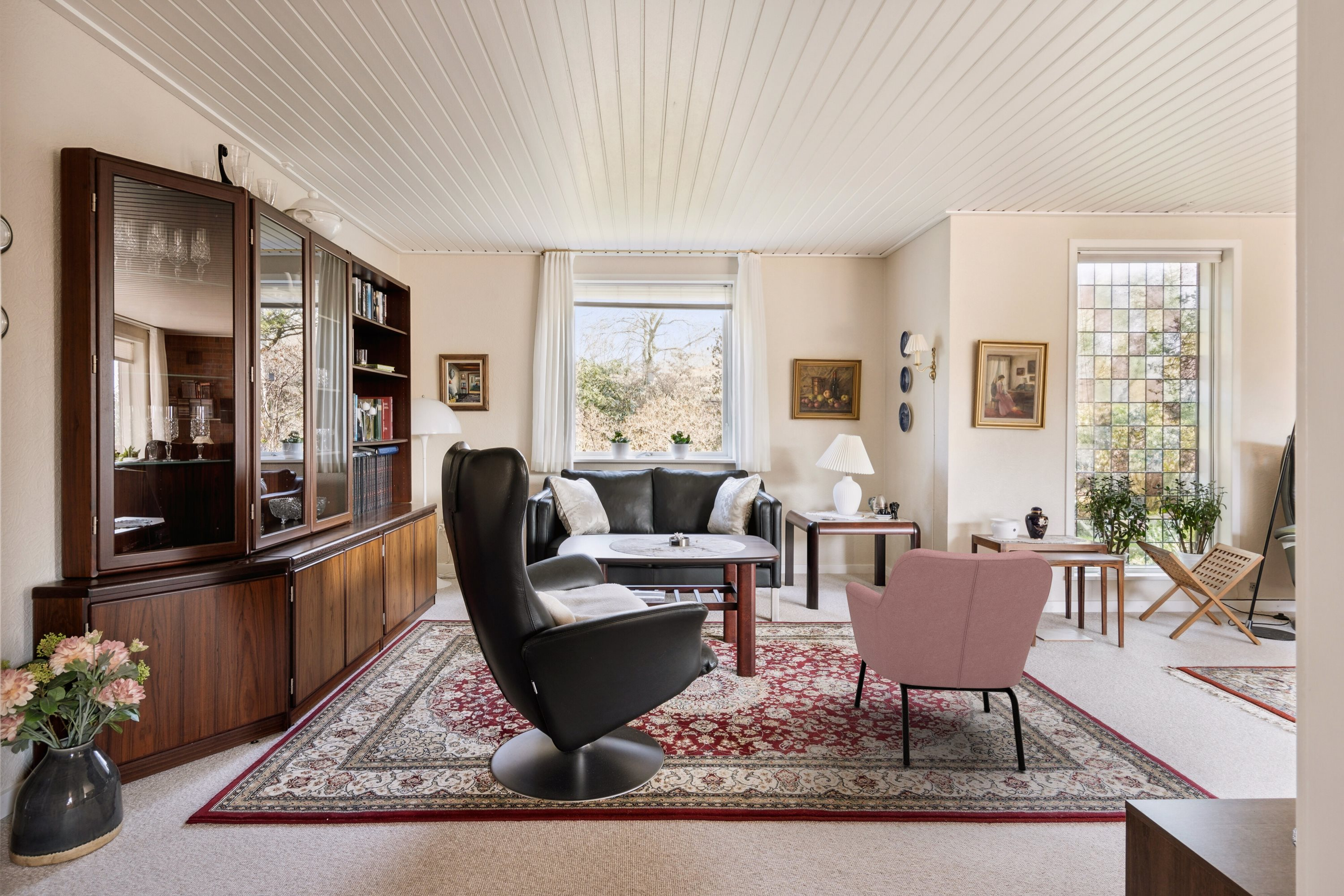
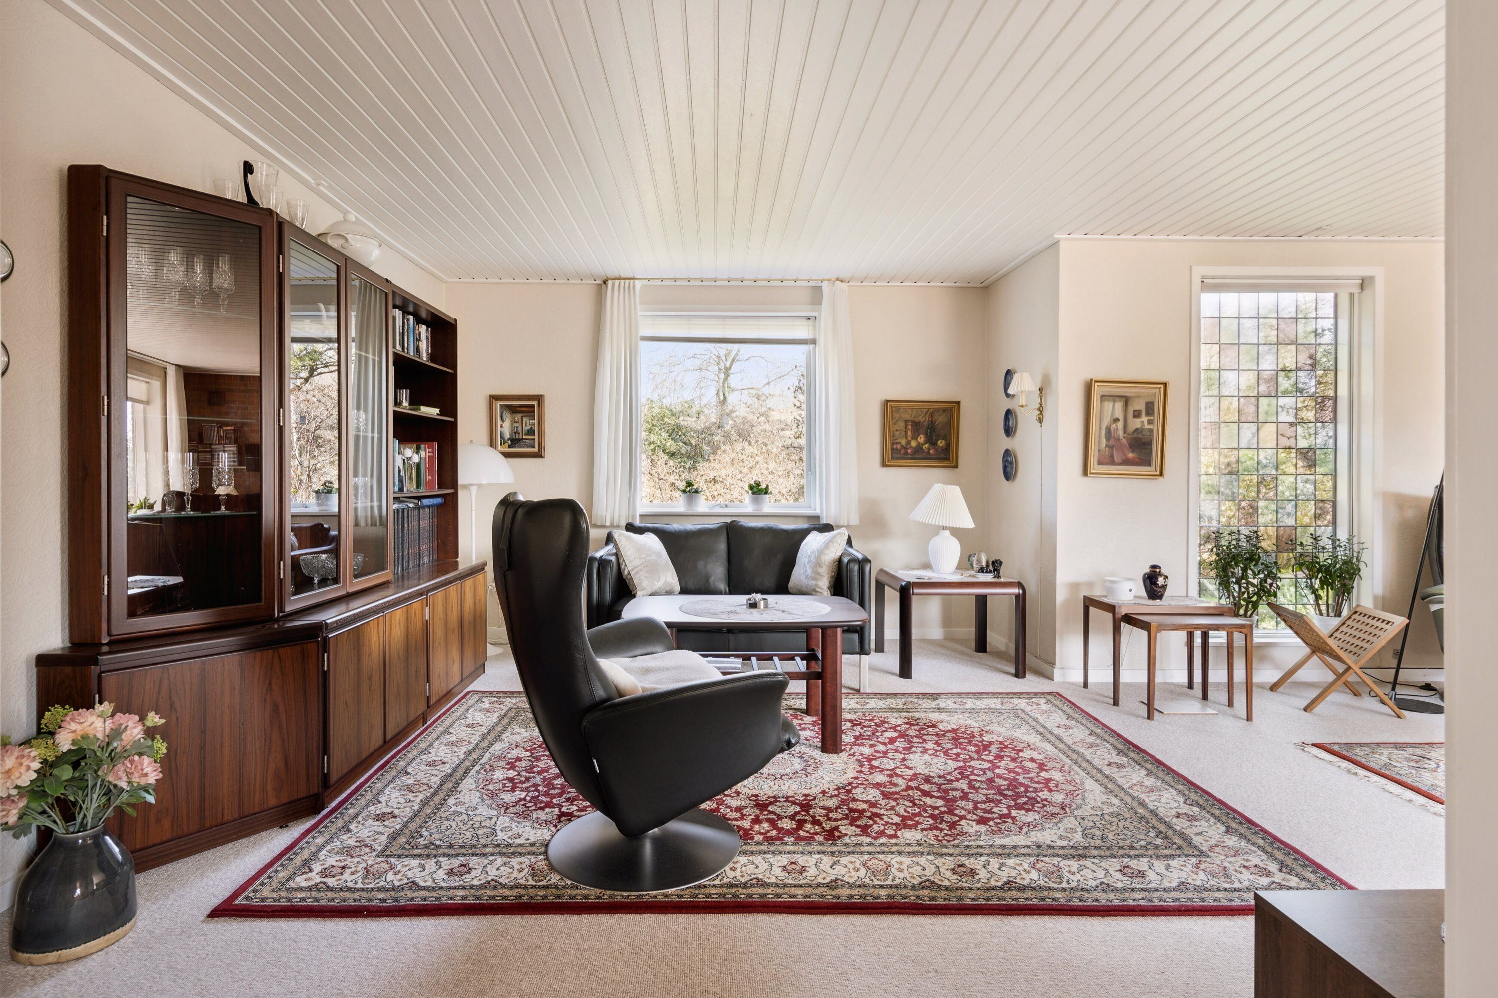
- armchair [845,548,1053,771]
